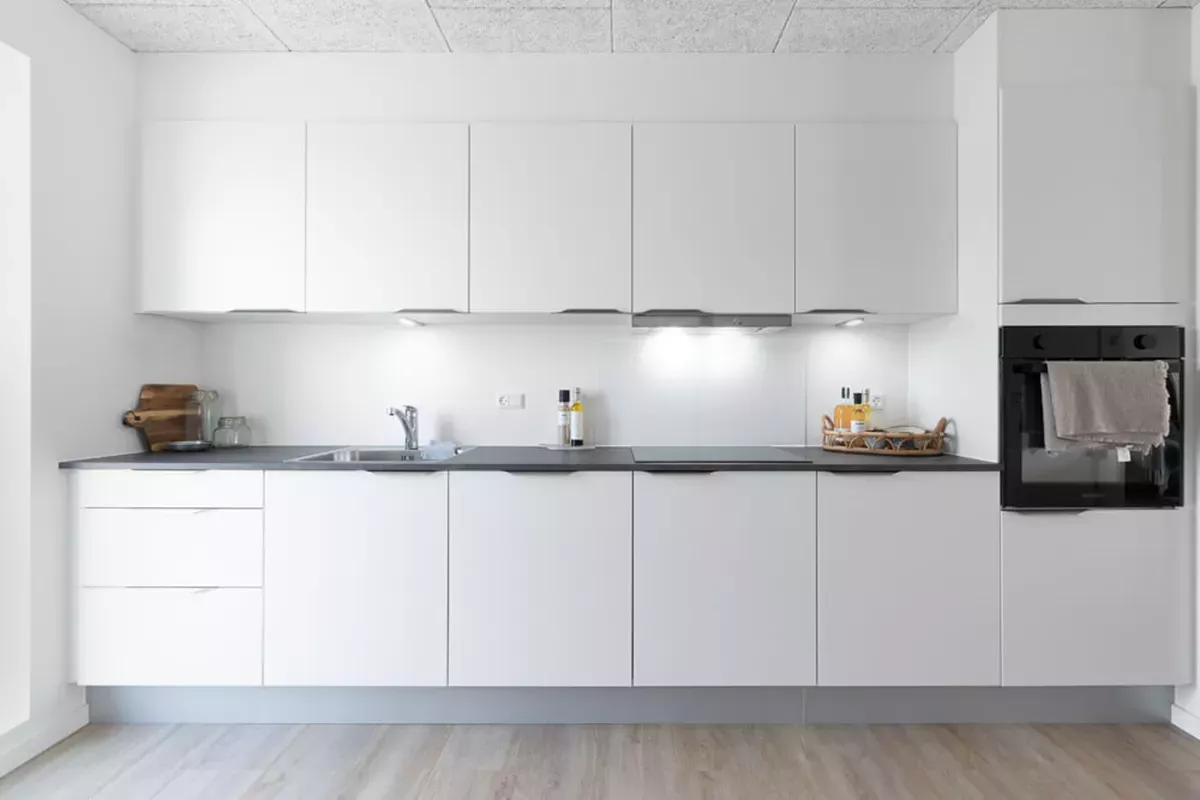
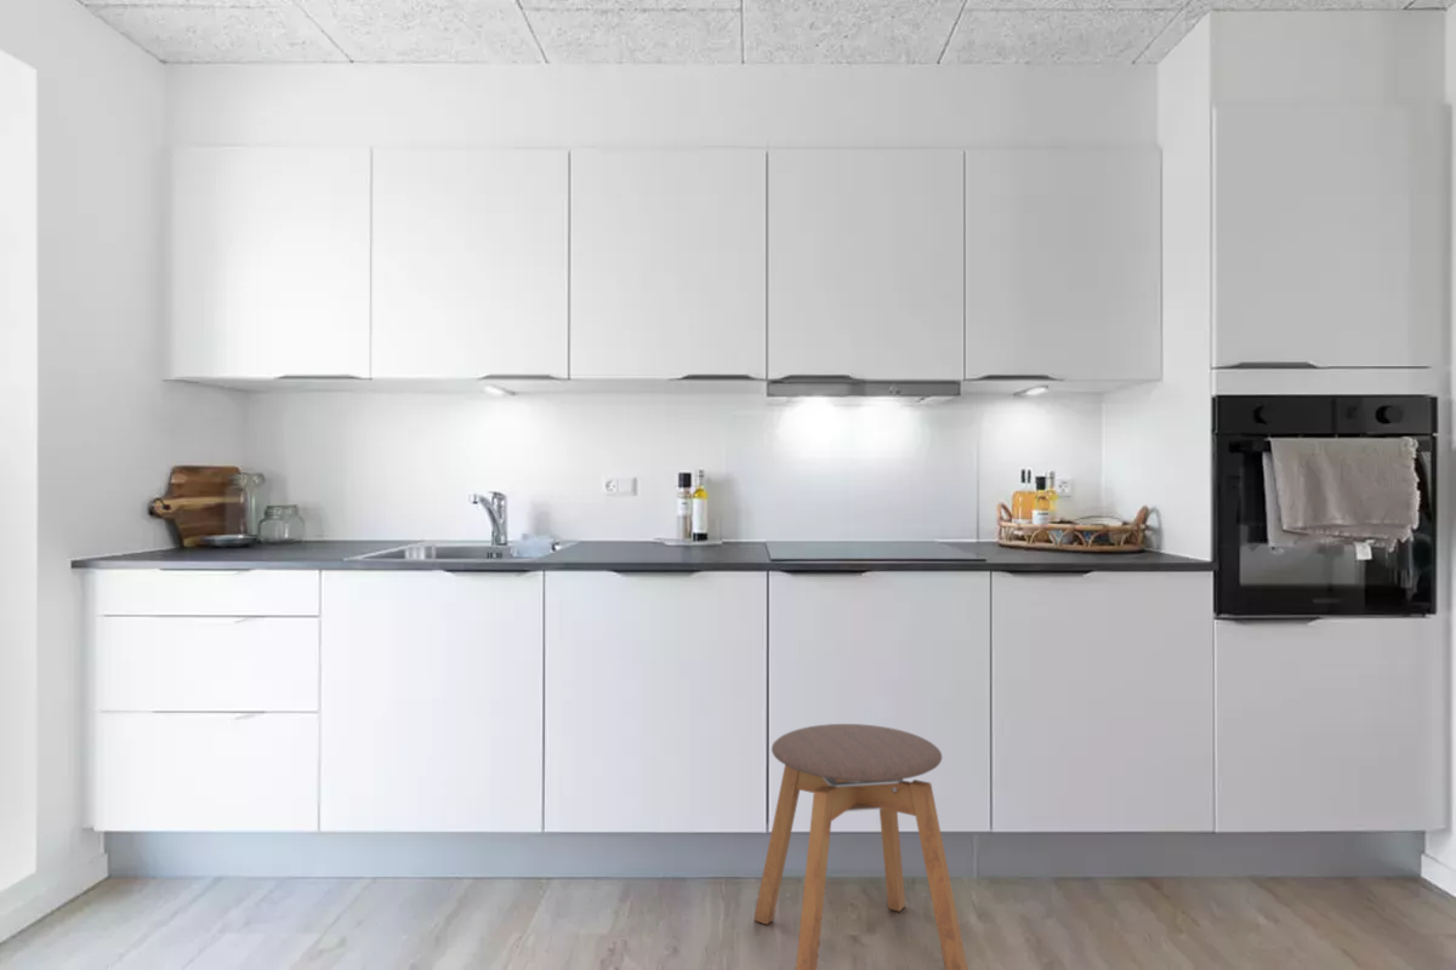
+ stool [752,723,969,970]
